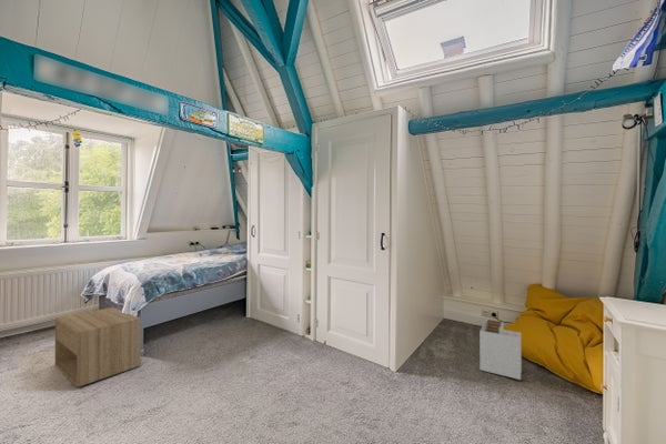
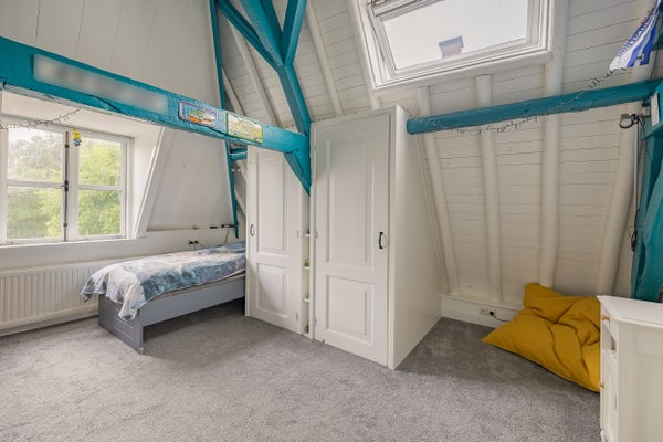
- nightstand [53,306,142,389]
- cardboard box [478,319,523,381]
